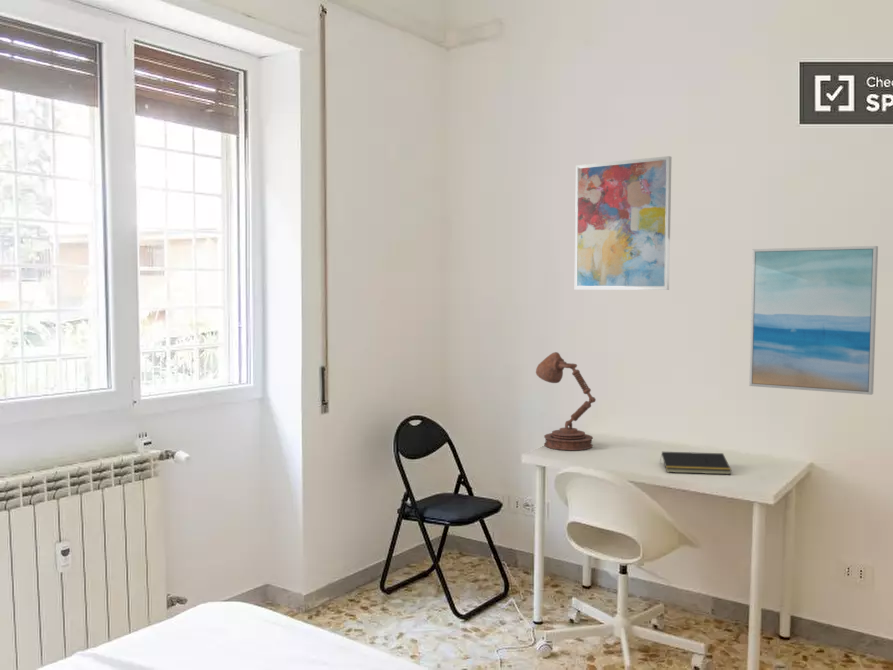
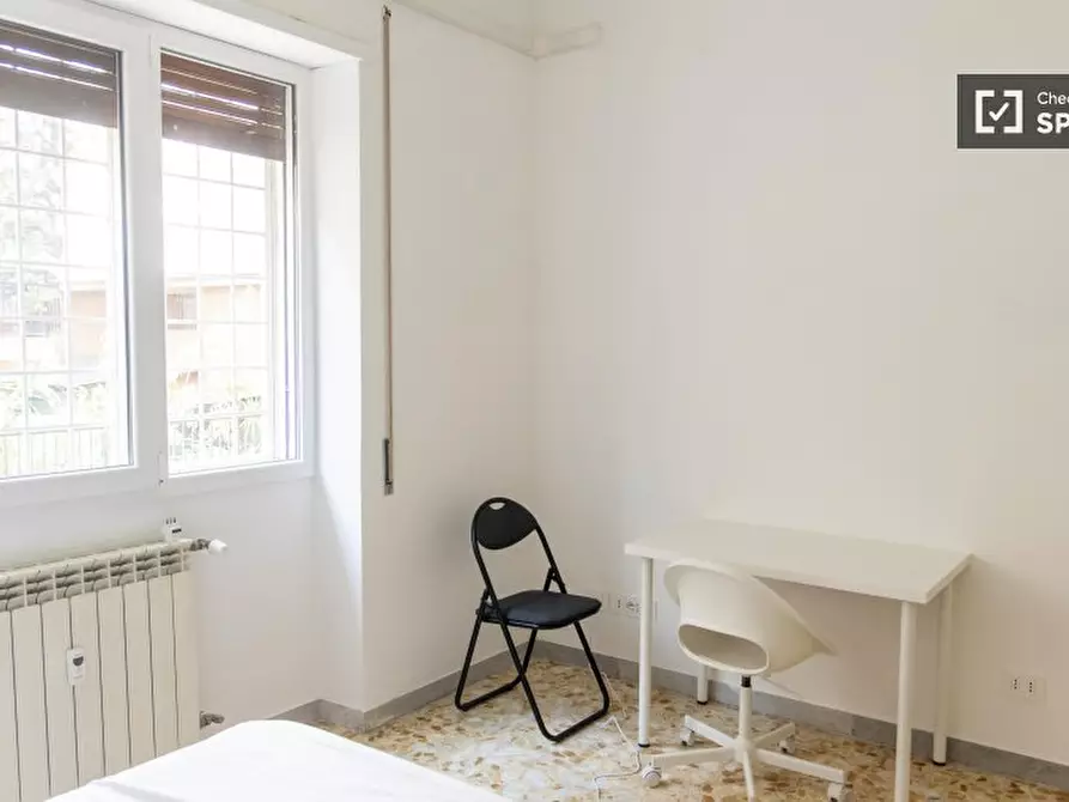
- wall art [748,245,879,396]
- desk lamp [535,351,597,451]
- wall art [574,155,672,291]
- notepad [659,451,732,475]
